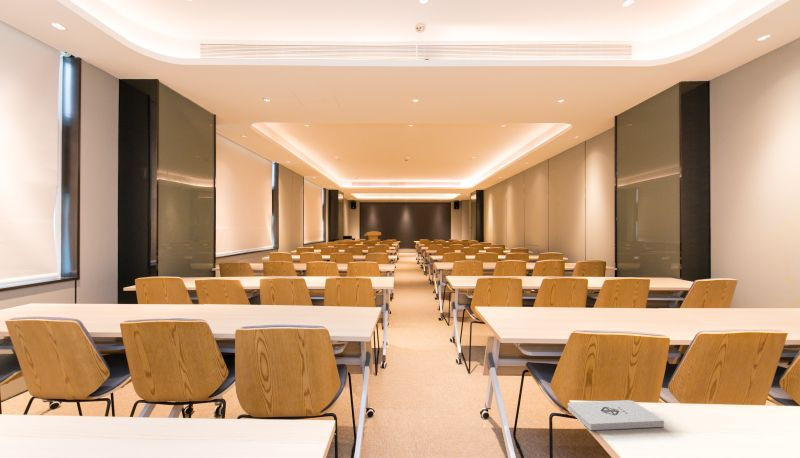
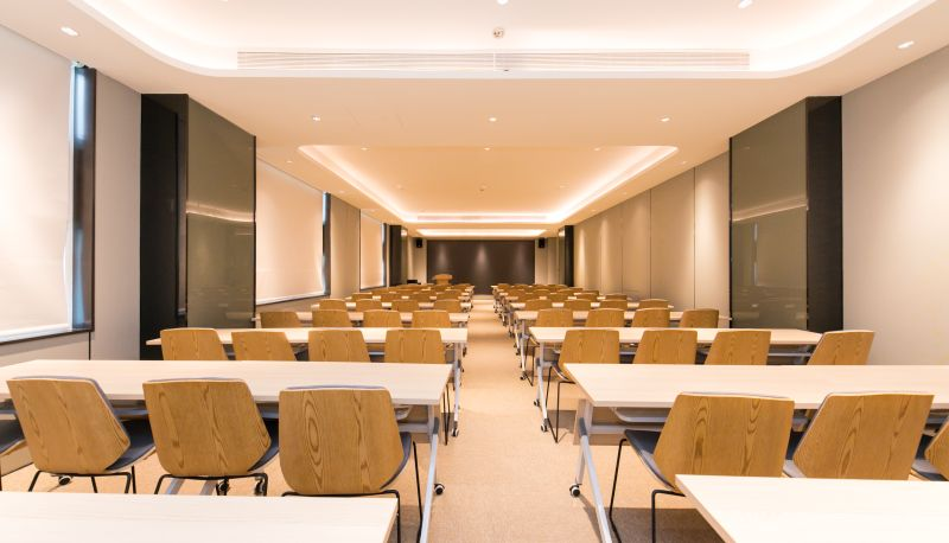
- notepad [567,399,665,431]
